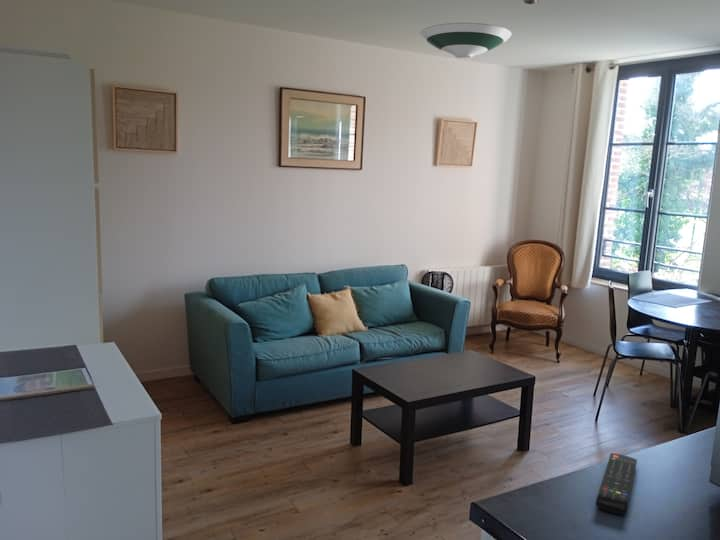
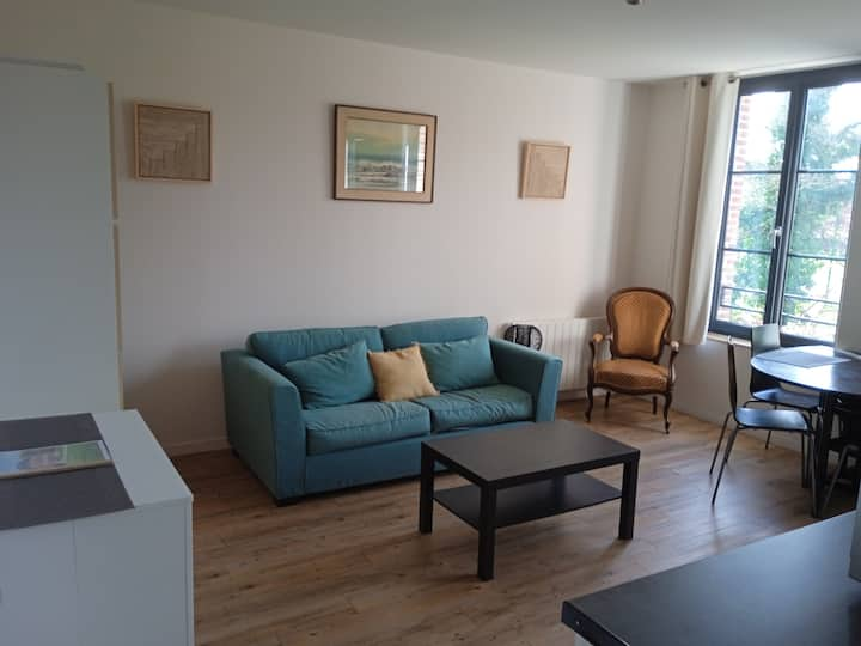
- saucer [419,22,512,60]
- remote control [595,452,638,515]
